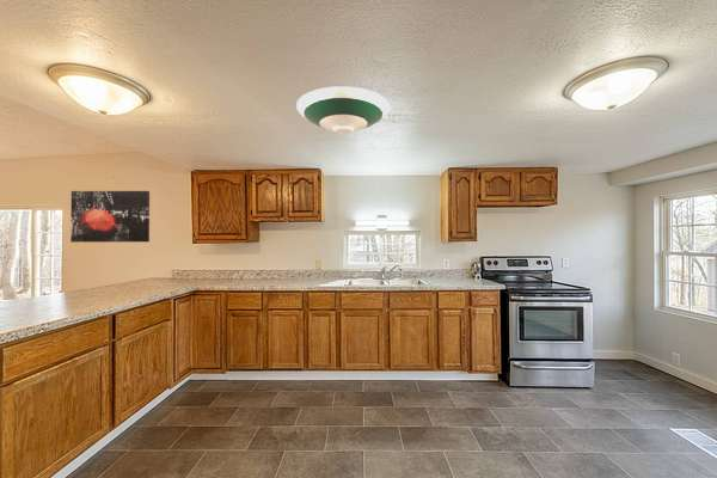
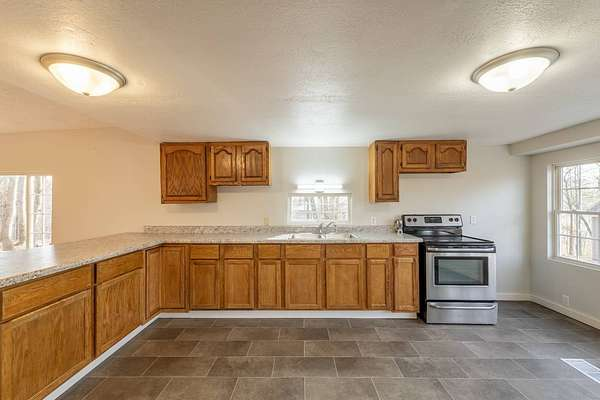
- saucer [295,85,391,135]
- wall art [69,190,151,244]
